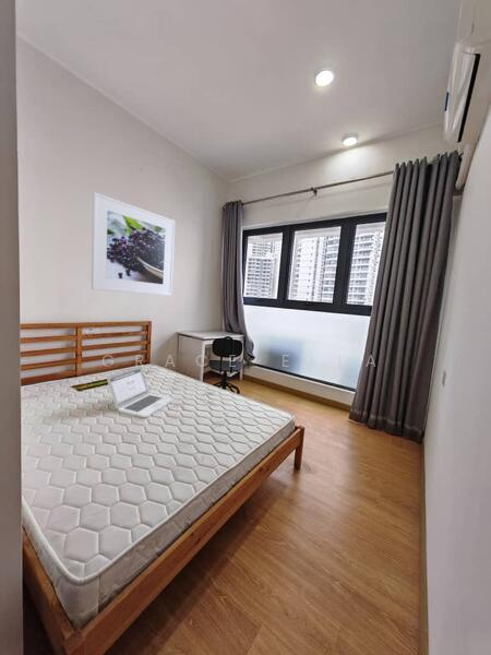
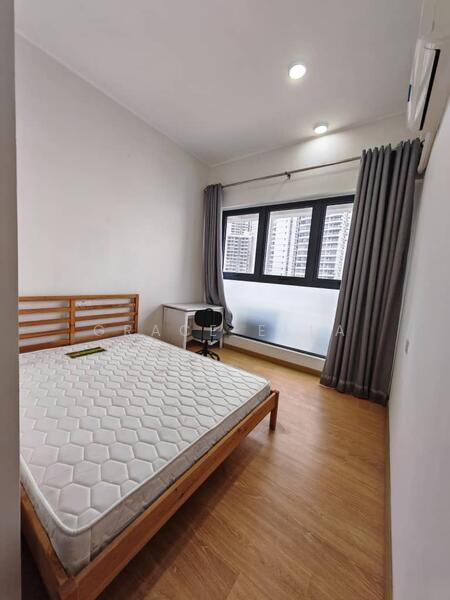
- laptop [106,366,175,418]
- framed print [91,191,177,297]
